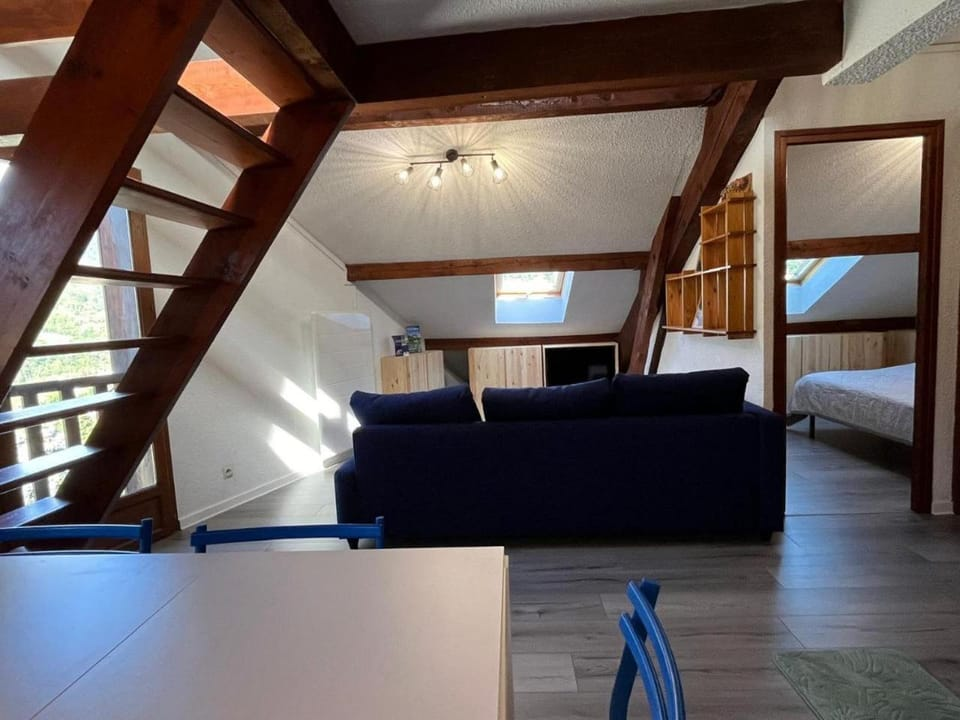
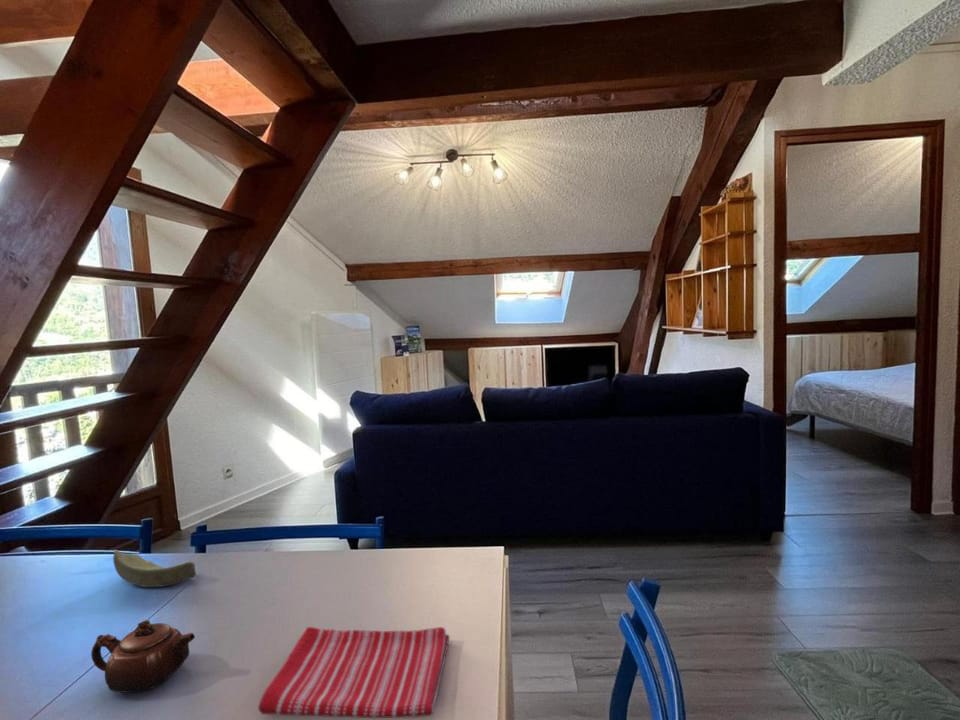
+ teapot [90,619,196,694]
+ dish towel [257,626,451,719]
+ banana [112,549,197,588]
